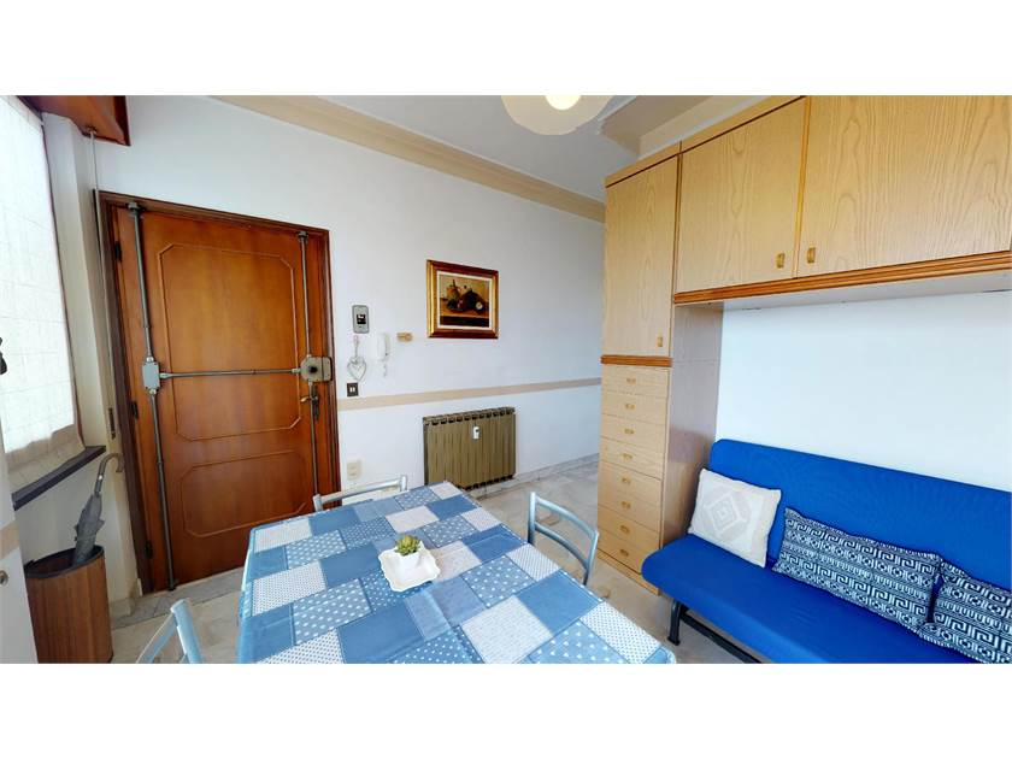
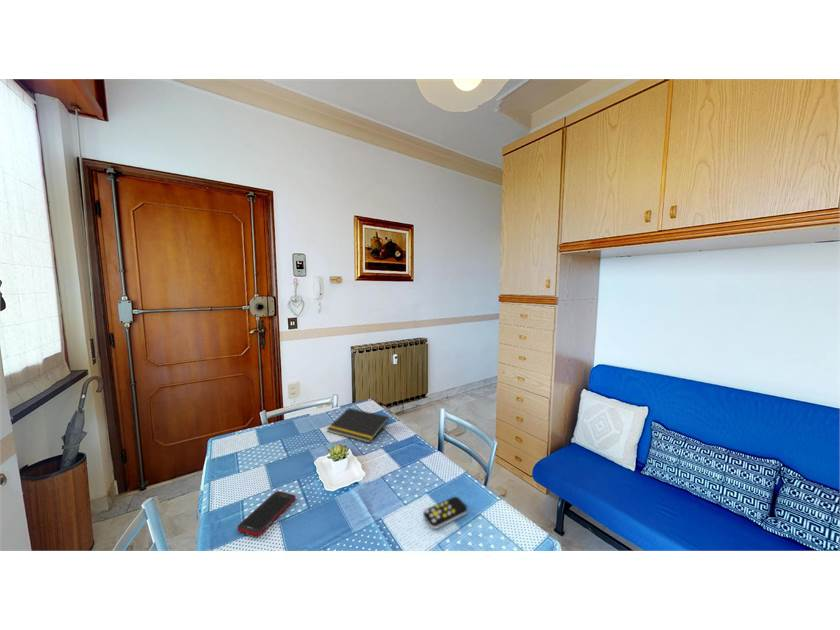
+ remote control [422,496,468,530]
+ cell phone [236,490,297,537]
+ notepad [326,407,390,444]
